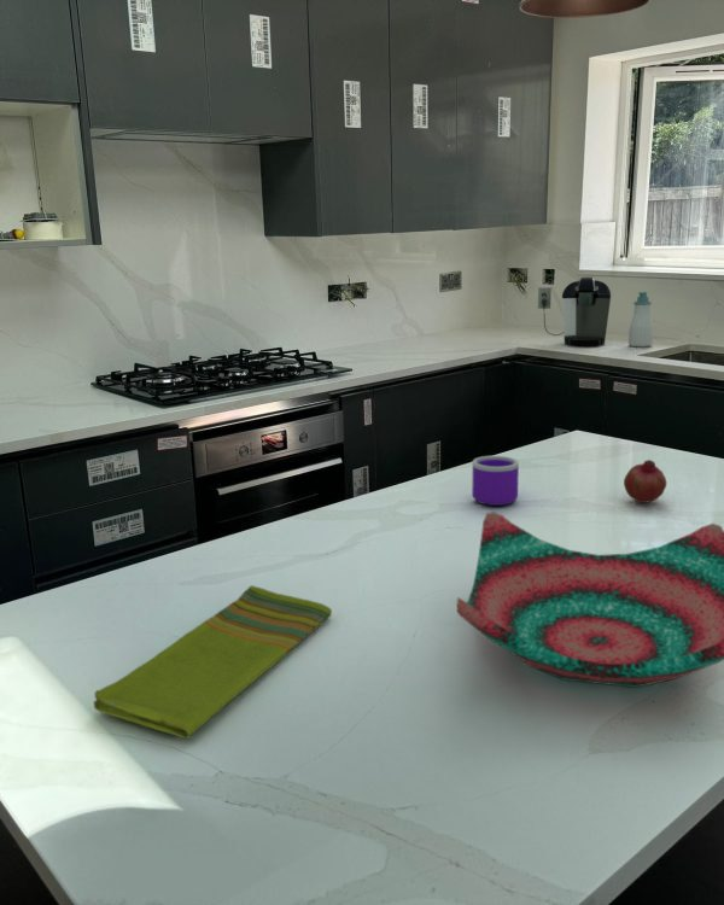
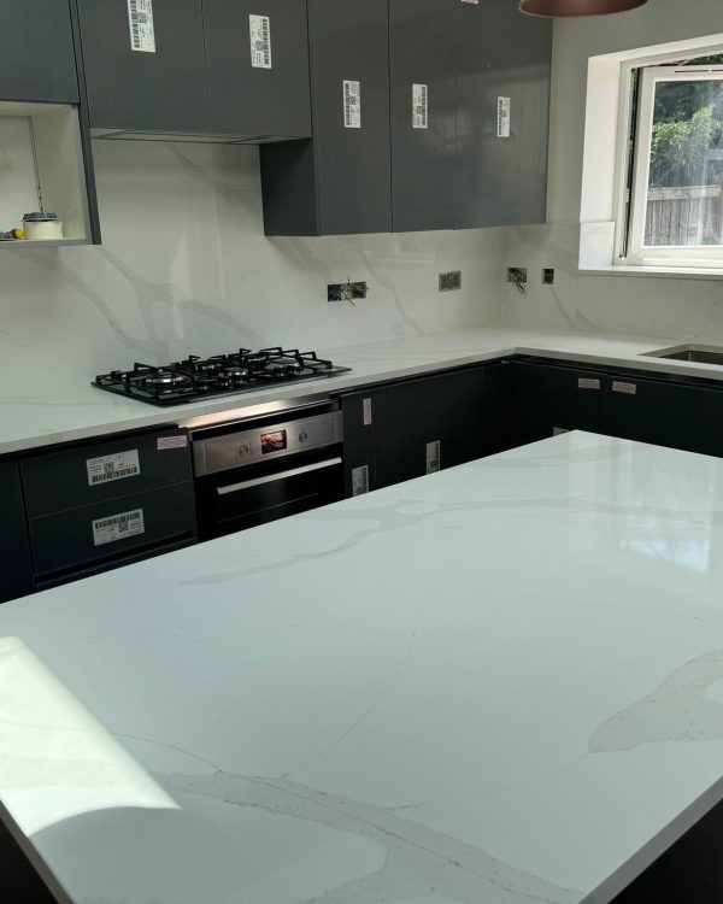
- coffee maker [537,275,612,348]
- dish towel [93,584,333,740]
- decorative bowl [456,510,724,689]
- mug [471,455,520,507]
- soap bottle [627,291,654,348]
- fruit [623,459,667,504]
